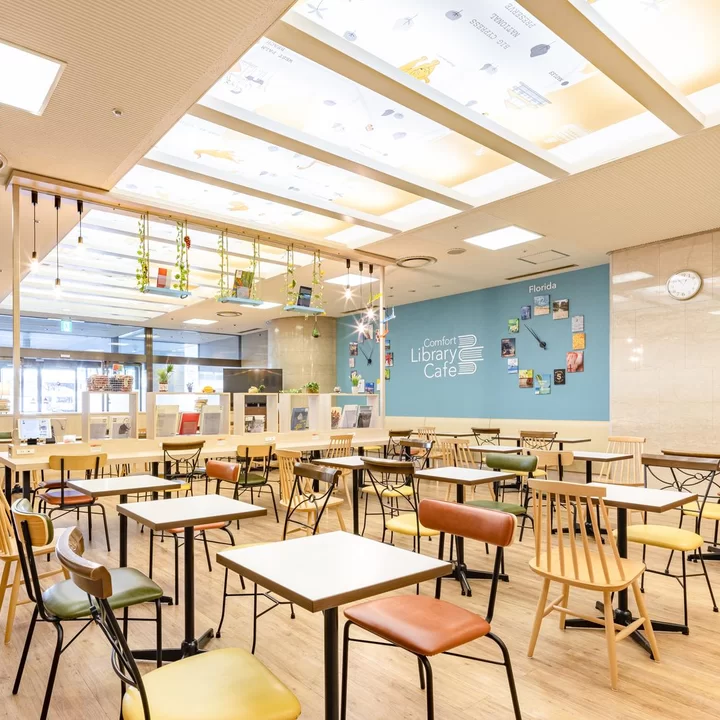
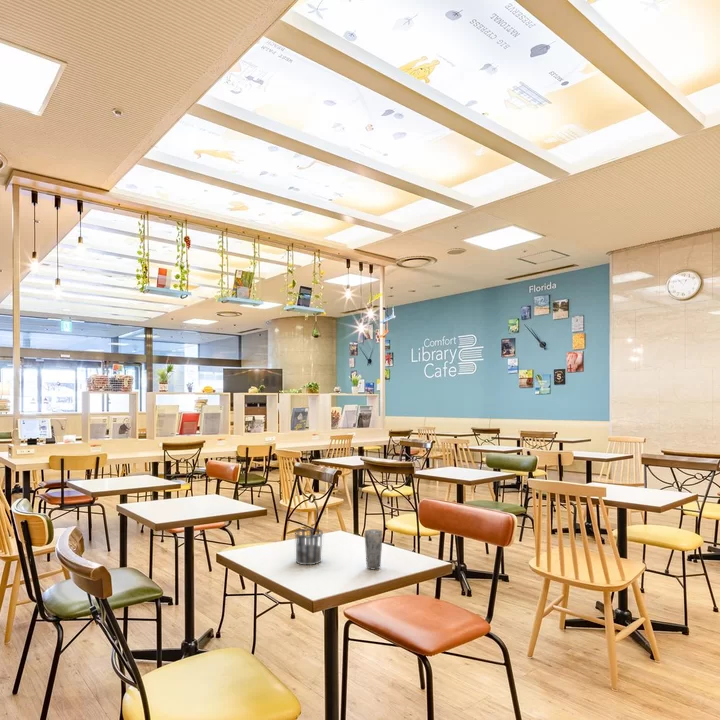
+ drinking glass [364,528,384,570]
+ cup [294,527,324,566]
